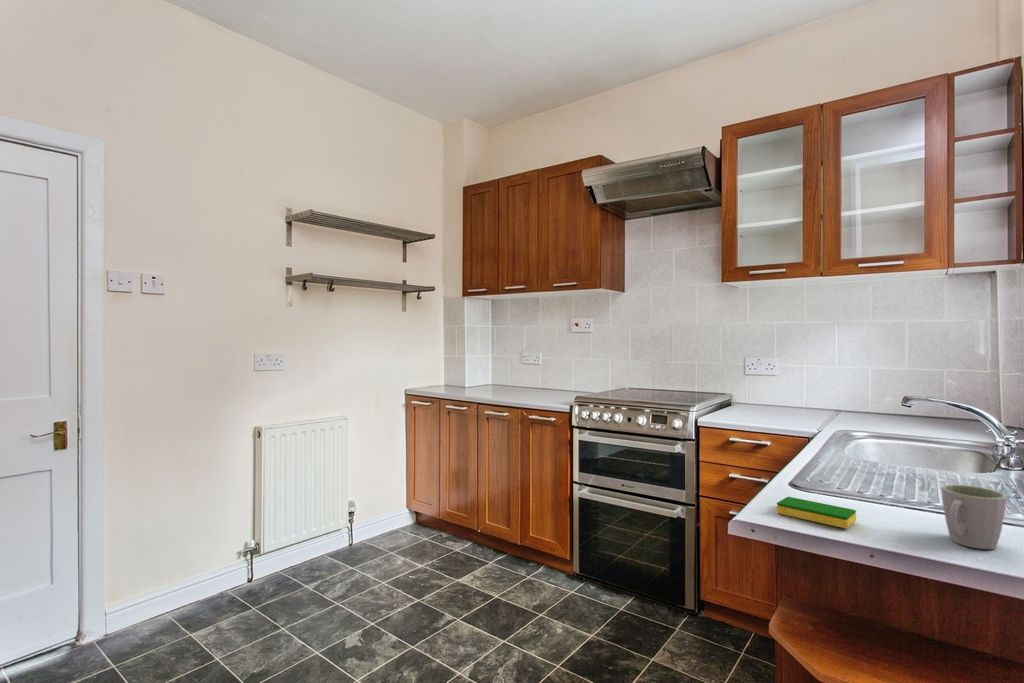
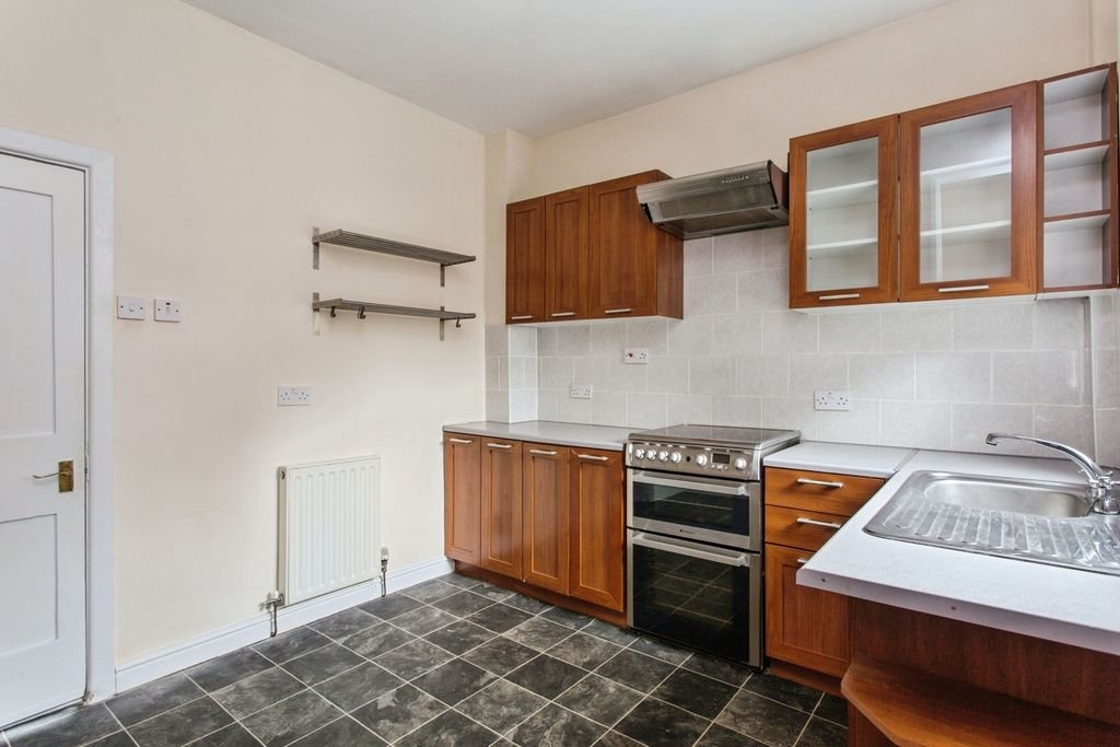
- dish sponge [776,496,857,529]
- mug [940,484,1008,550]
